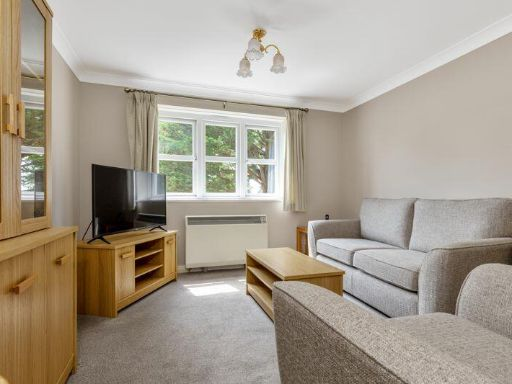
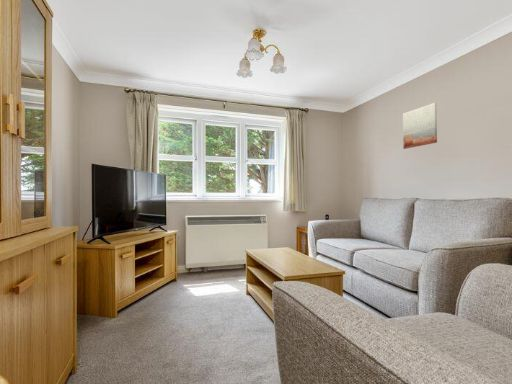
+ wall art [402,102,438,150]
